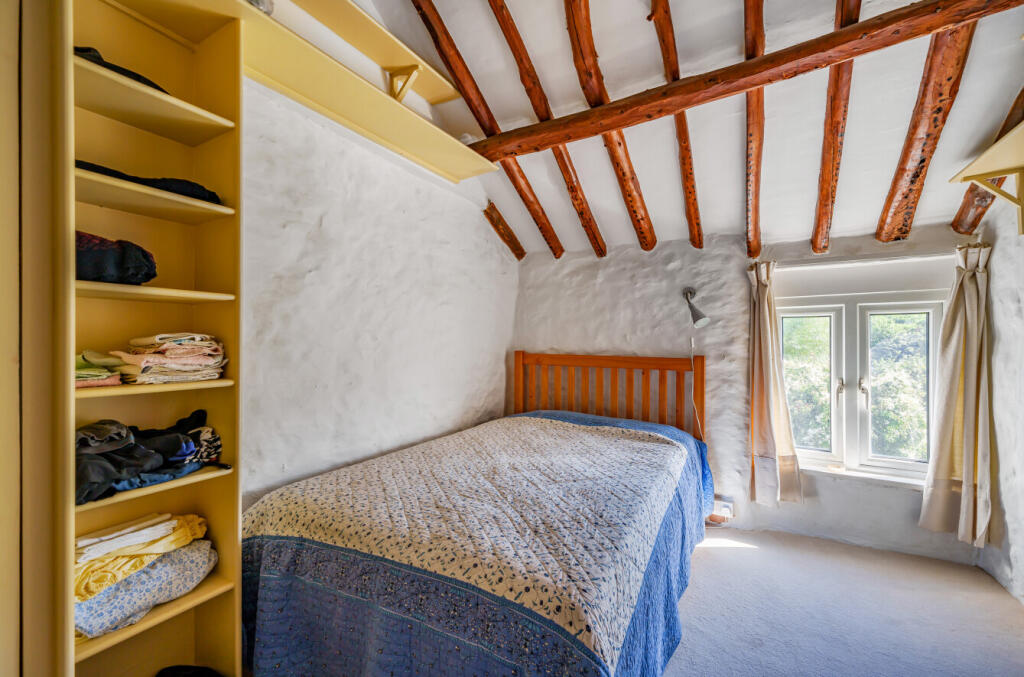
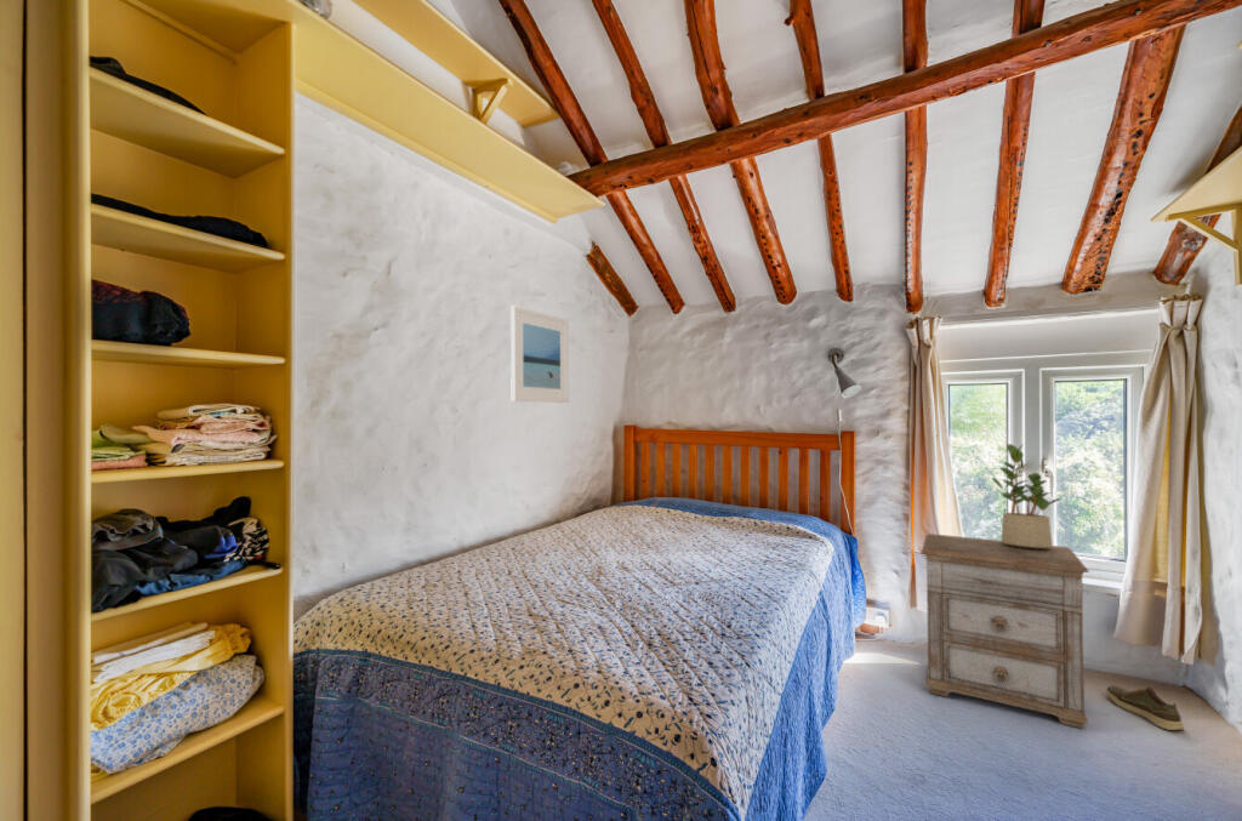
+ potted plant [991,443,1062,548]
+ nightstand [921,532,1090,729]
+ shoe [1105,684,1185,731]
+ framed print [509,304,570,404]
